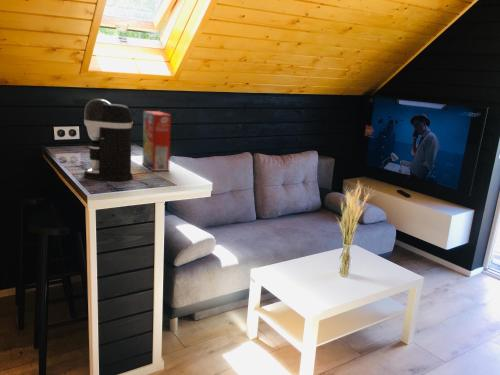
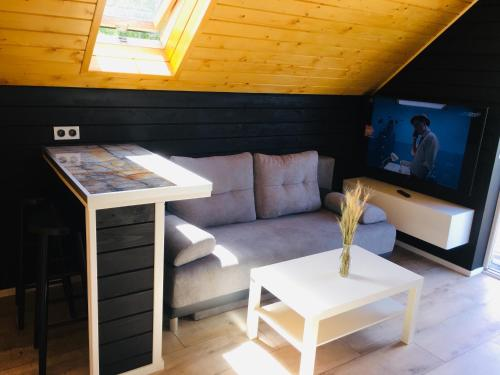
- coffee maker [83,98,134,182]
- cereal box [142,110,172,172]
